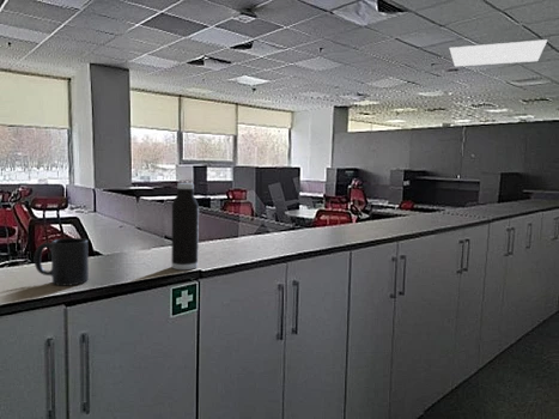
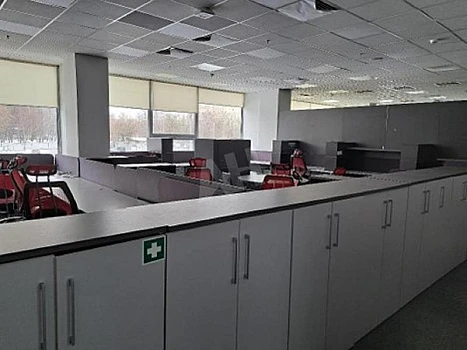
- water bottle [171,182,200,271]
- light panel [449,38,548,67]
- mug [34,237,90,286]
